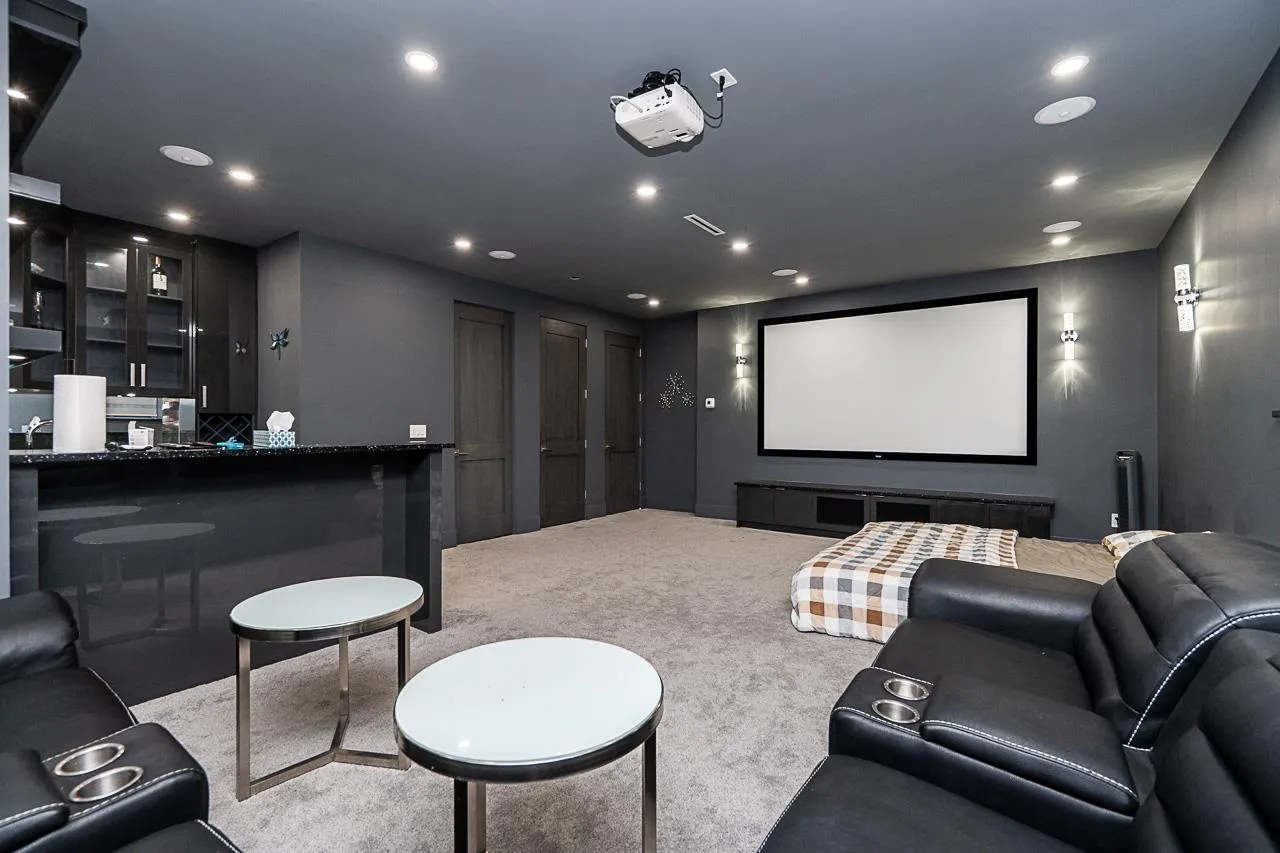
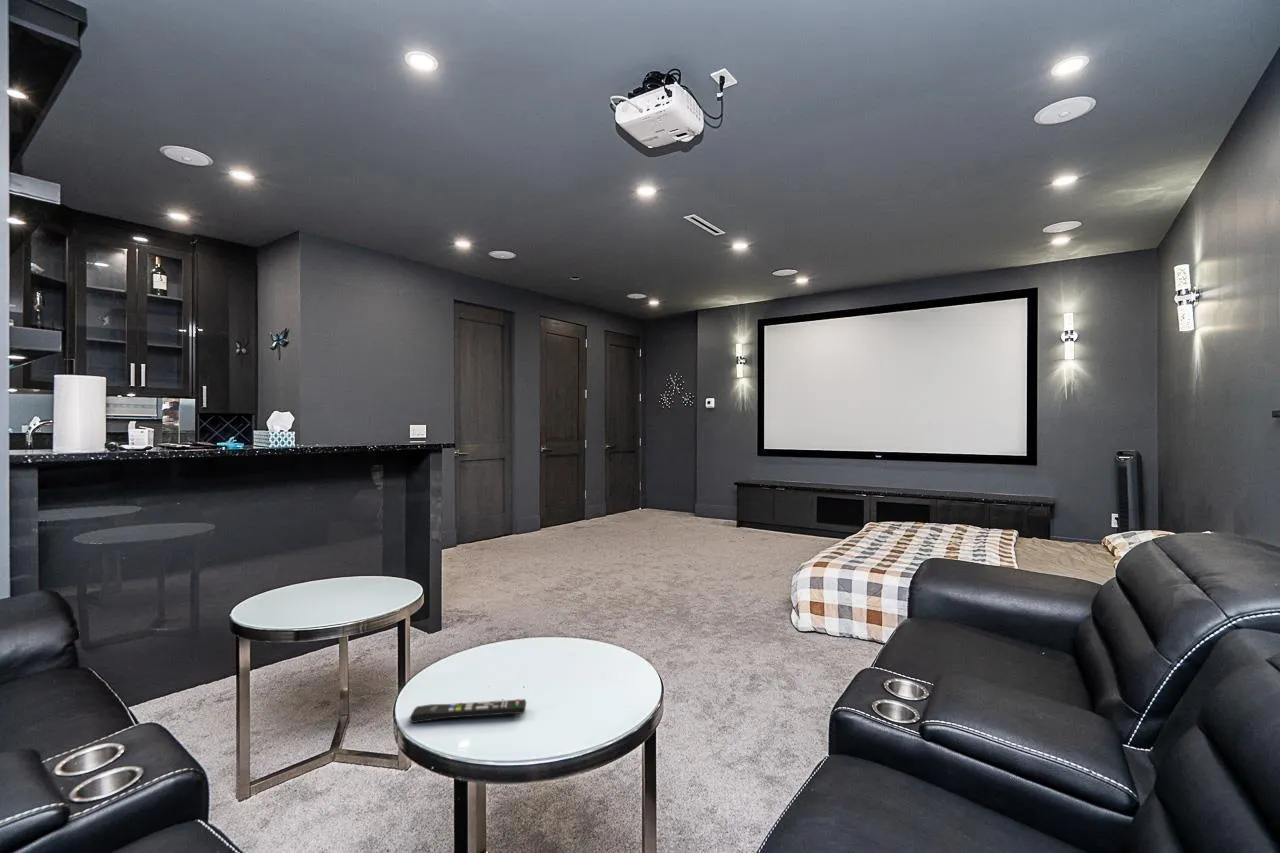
+ remote control [409,698,527,724]
